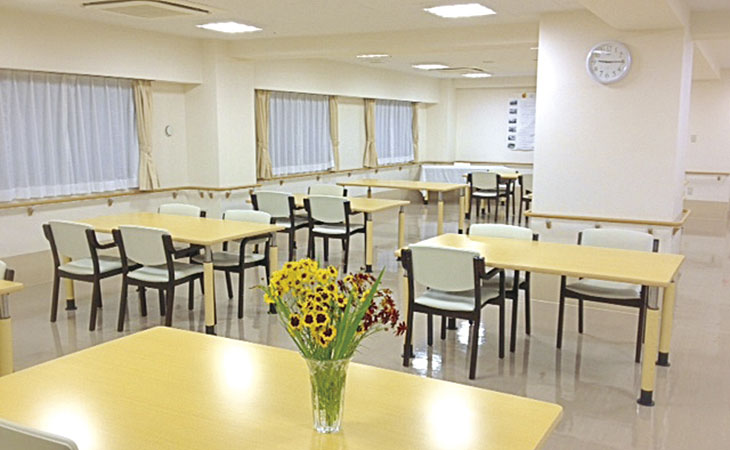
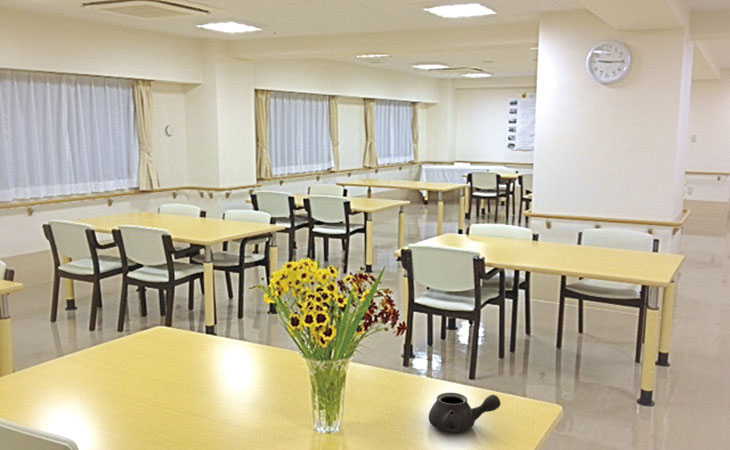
+ teapot [428,392,501,433]
